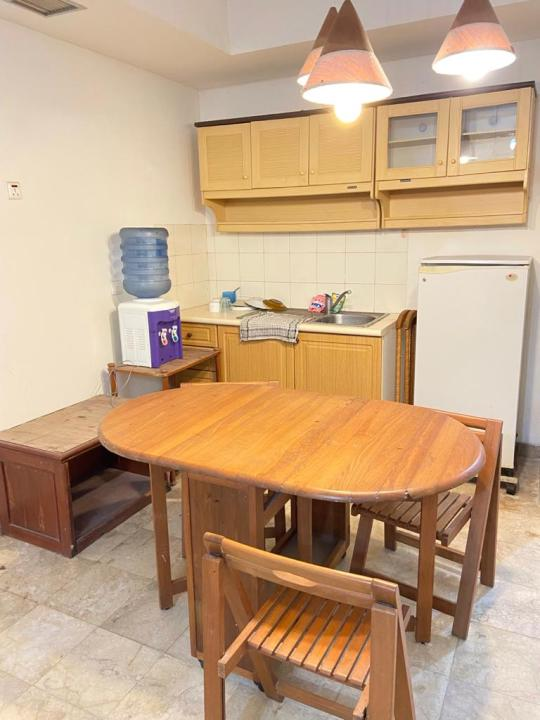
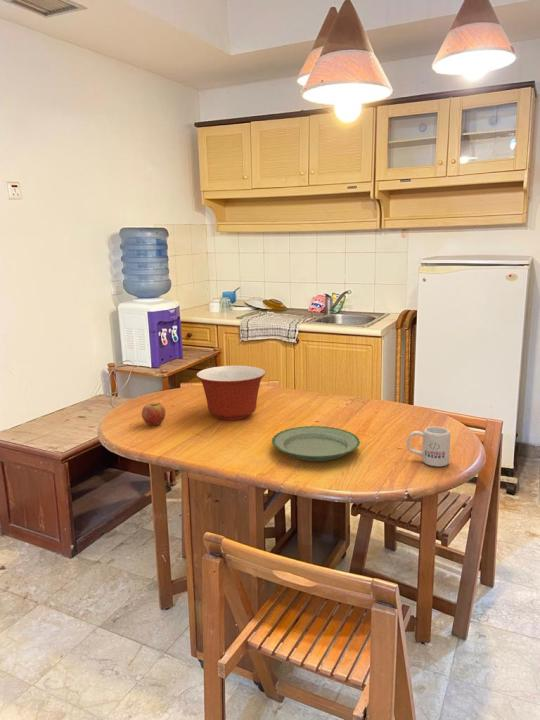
+ fruit [141,402,166,427]
+ mug [406,425,452,468]
+ mixing bowl [195,365,266,421]
+ plate [271,425,361,462]
